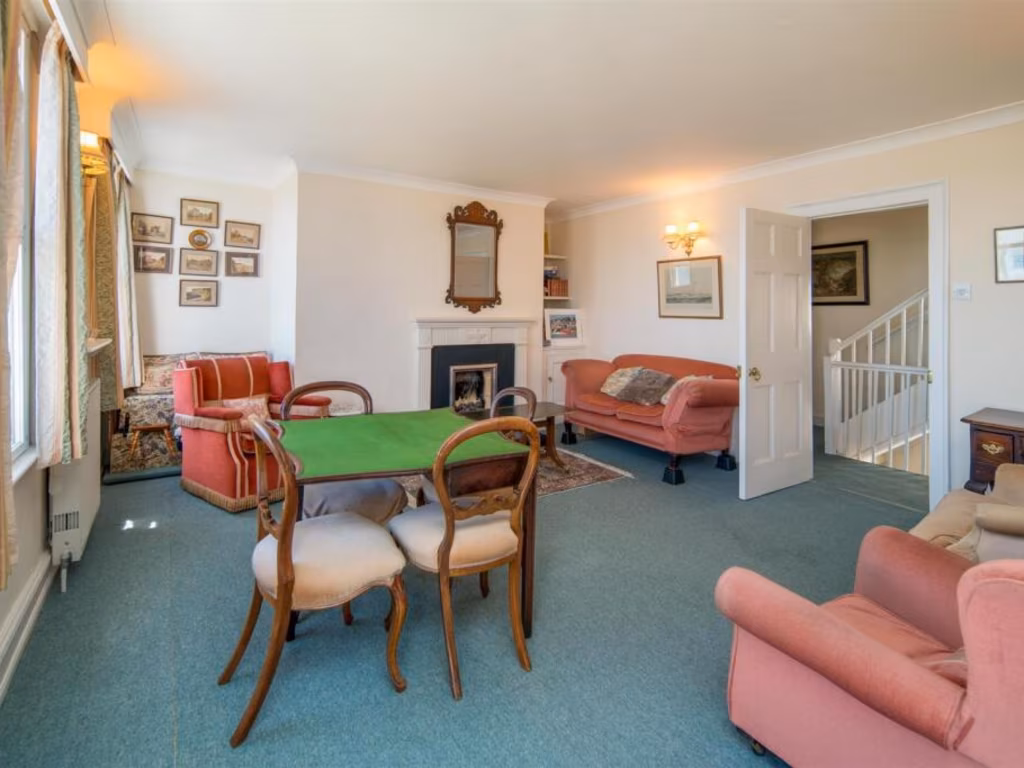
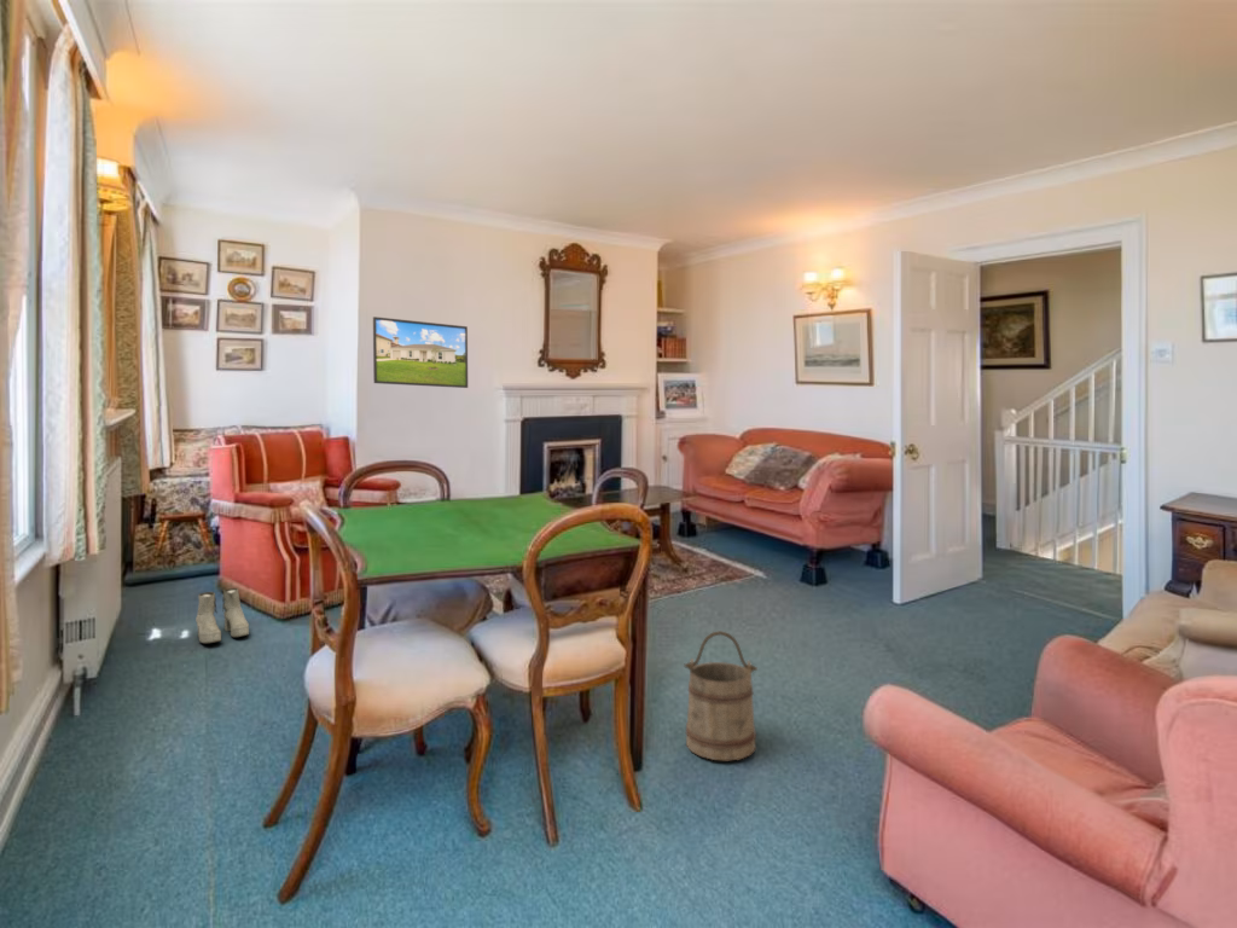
+ boots [194,587,250,644]
+ bucket [683,630,759,761]
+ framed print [372,315,469,389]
